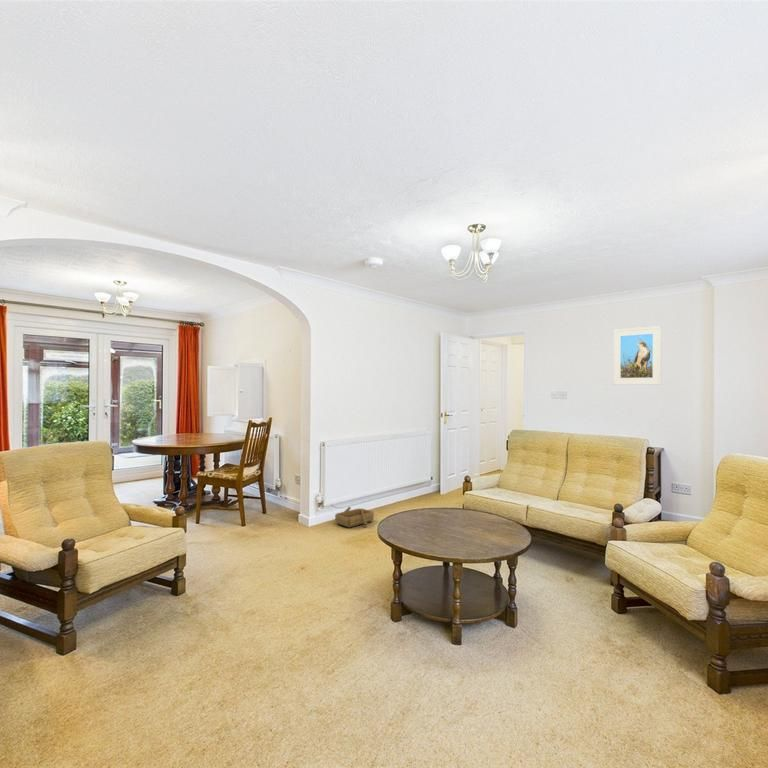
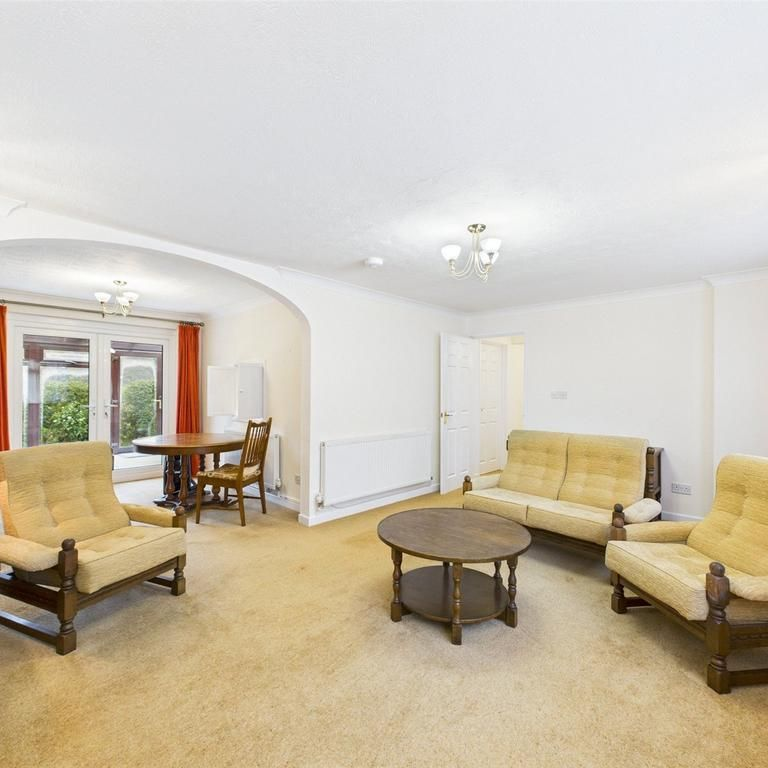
- wooden boat [334,506,375,528]
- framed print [612,325,662,386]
